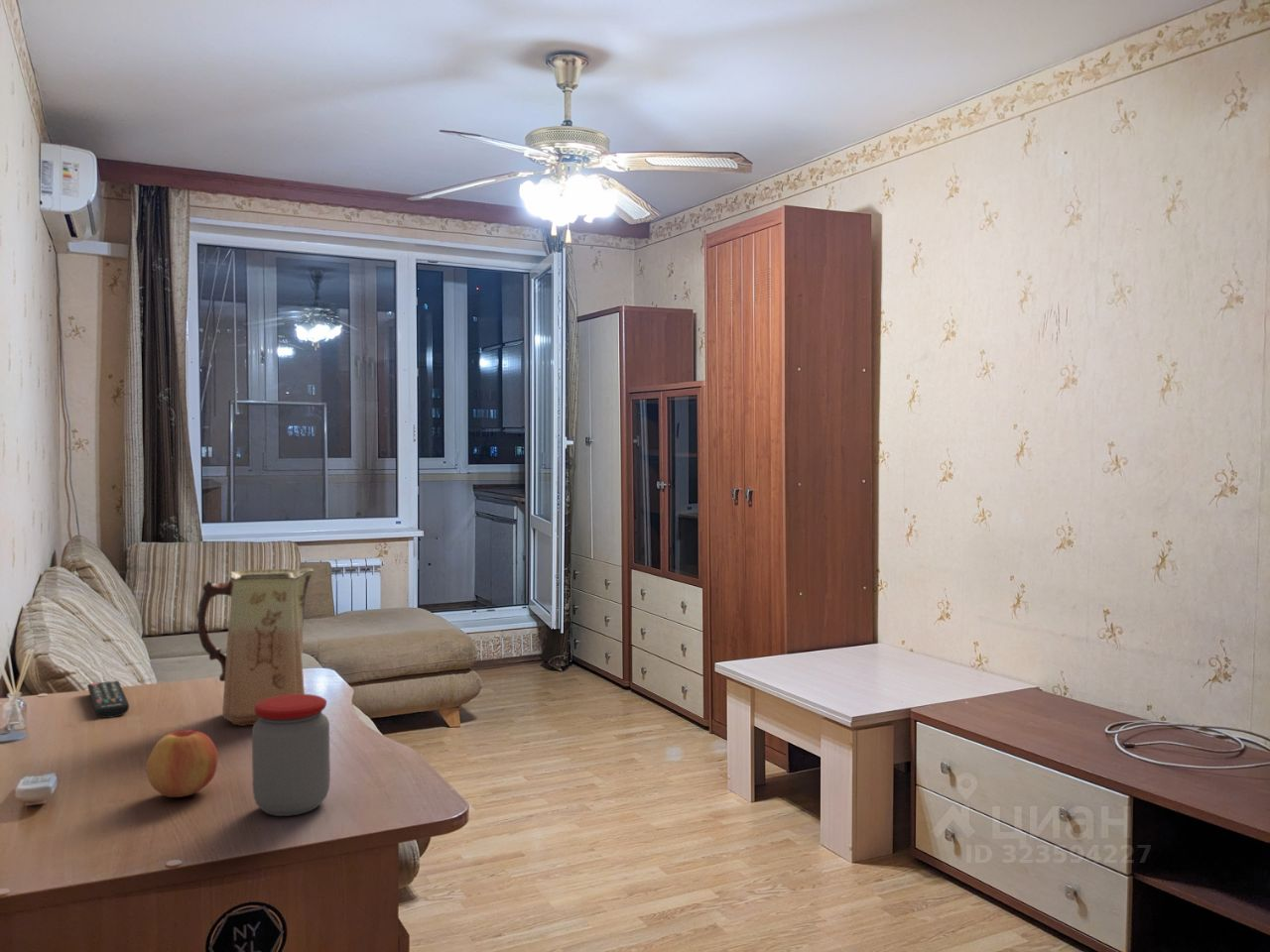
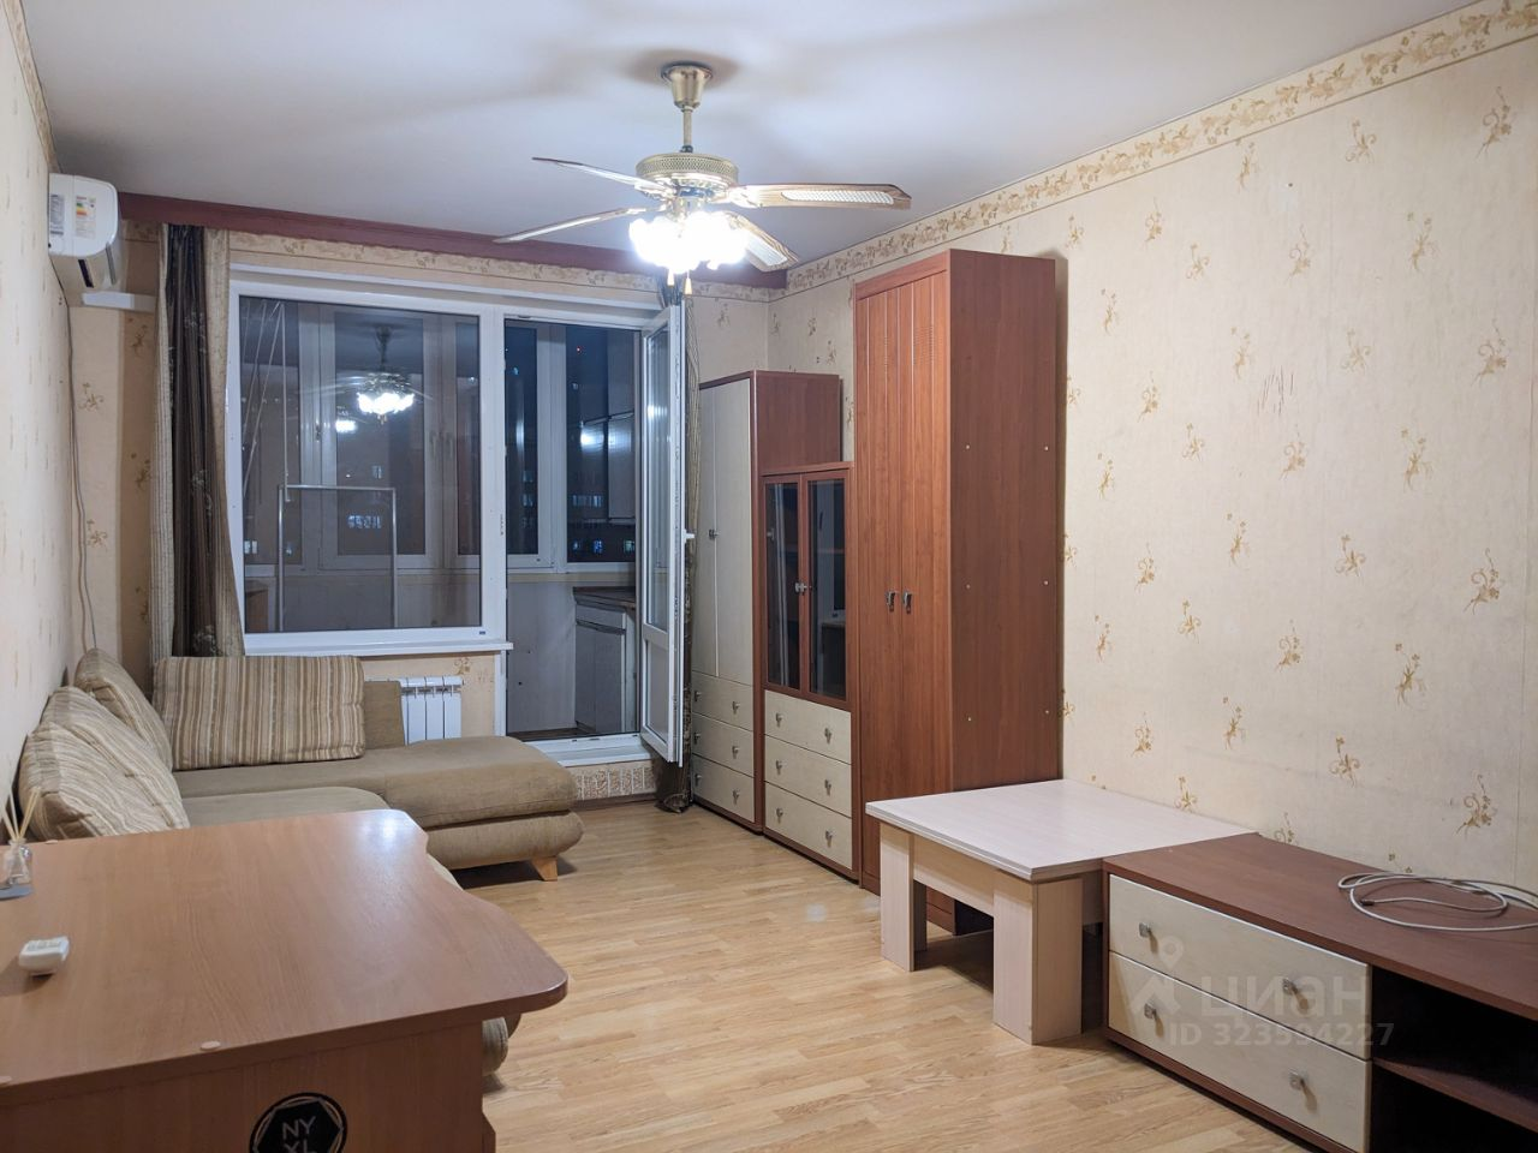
- jar [251,693,331,817]
- remote control [86,679,130,719]
- vase [195,567,316,727]
- apple [145,725,219,798]
